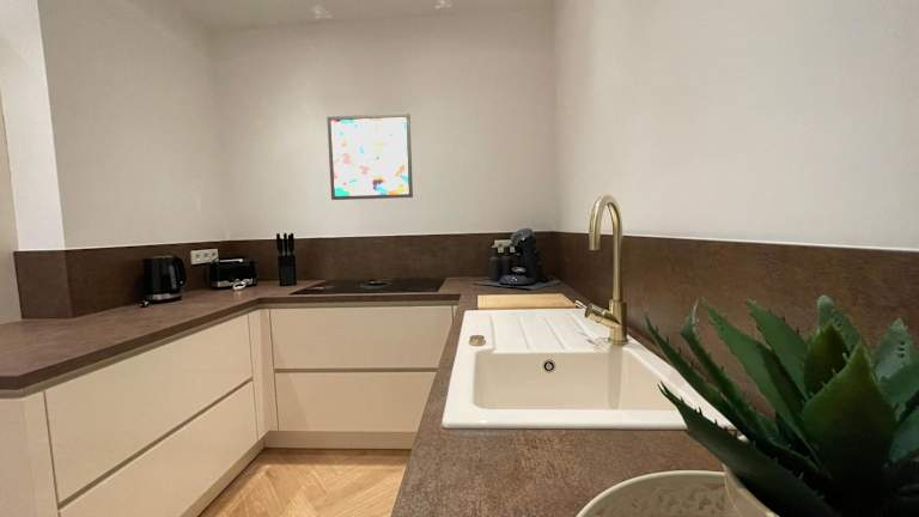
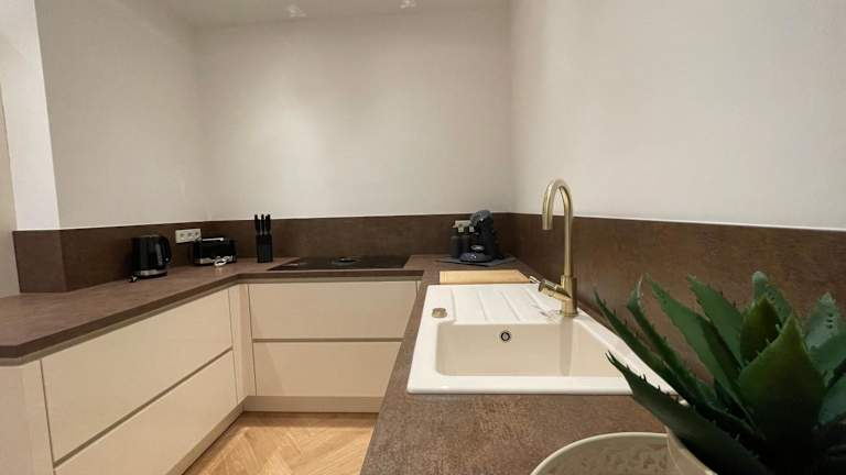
- wall art [325,112,414,201]
